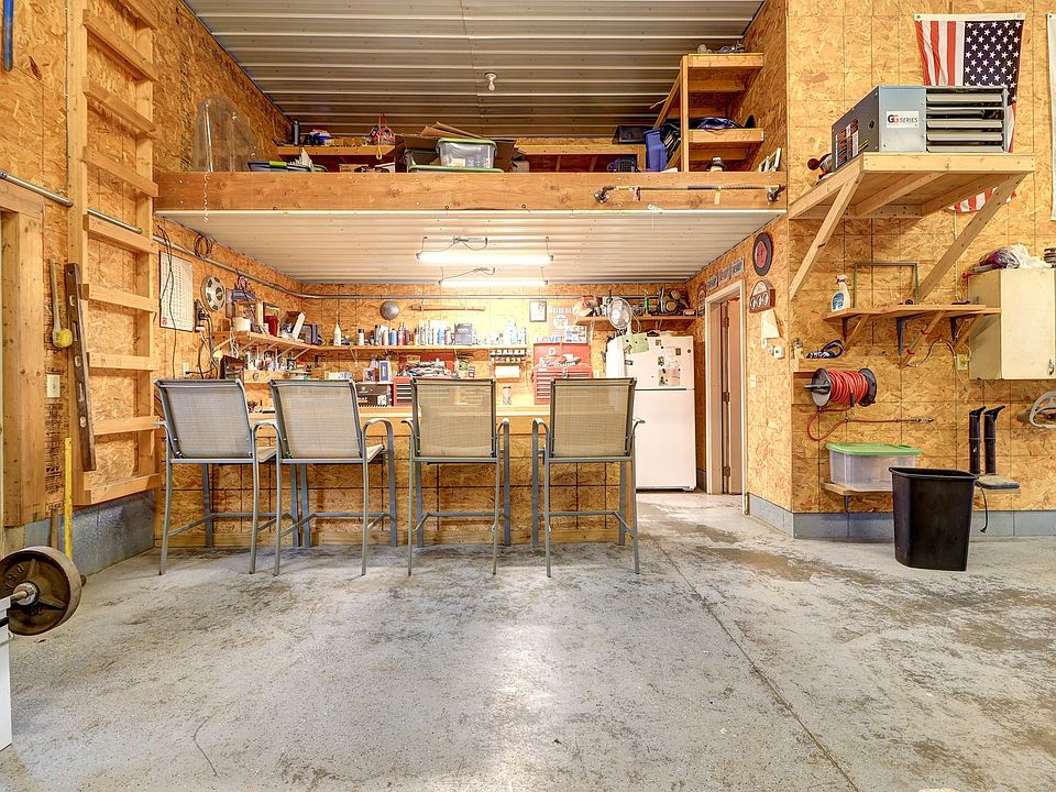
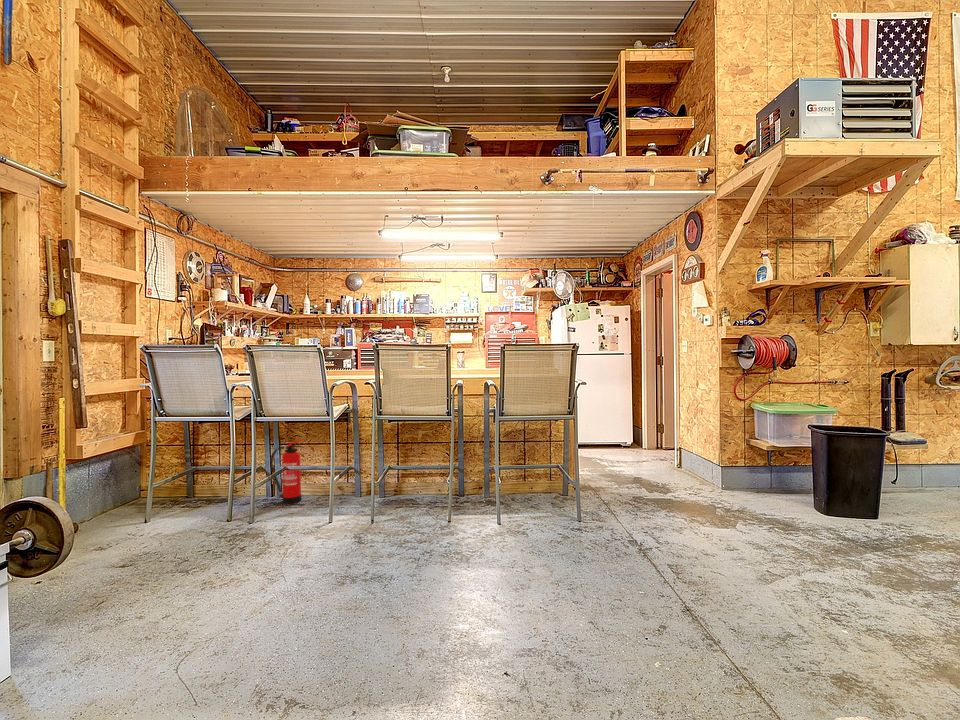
+ fire extinguisher [269,438,304,505]
